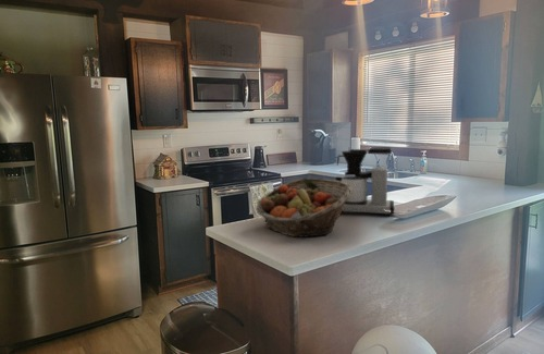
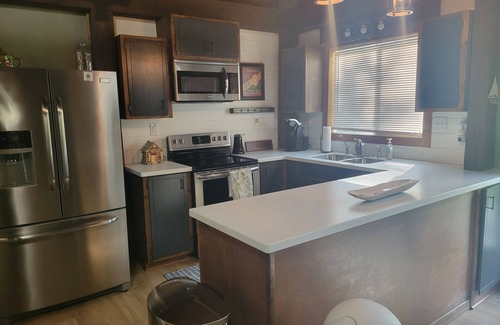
- coffee maker [334,146,395,217]
- fruit basket [255,178,353,237]
